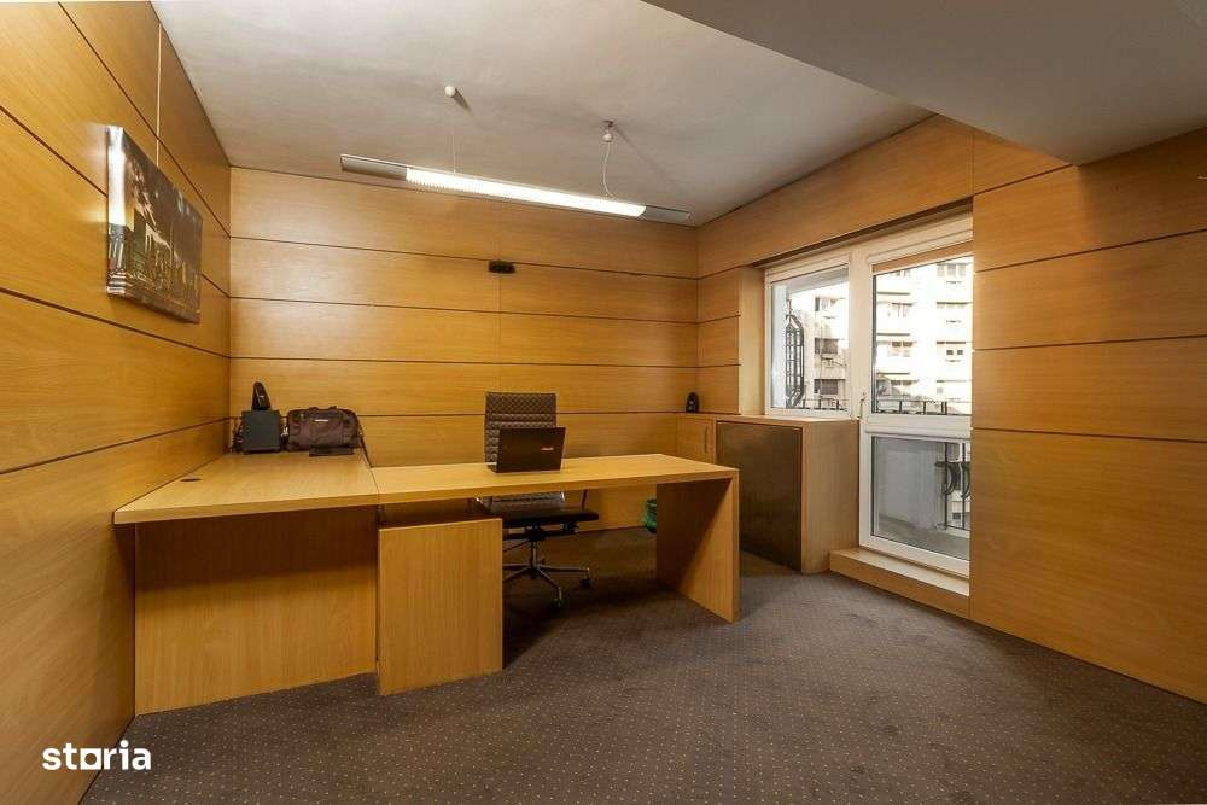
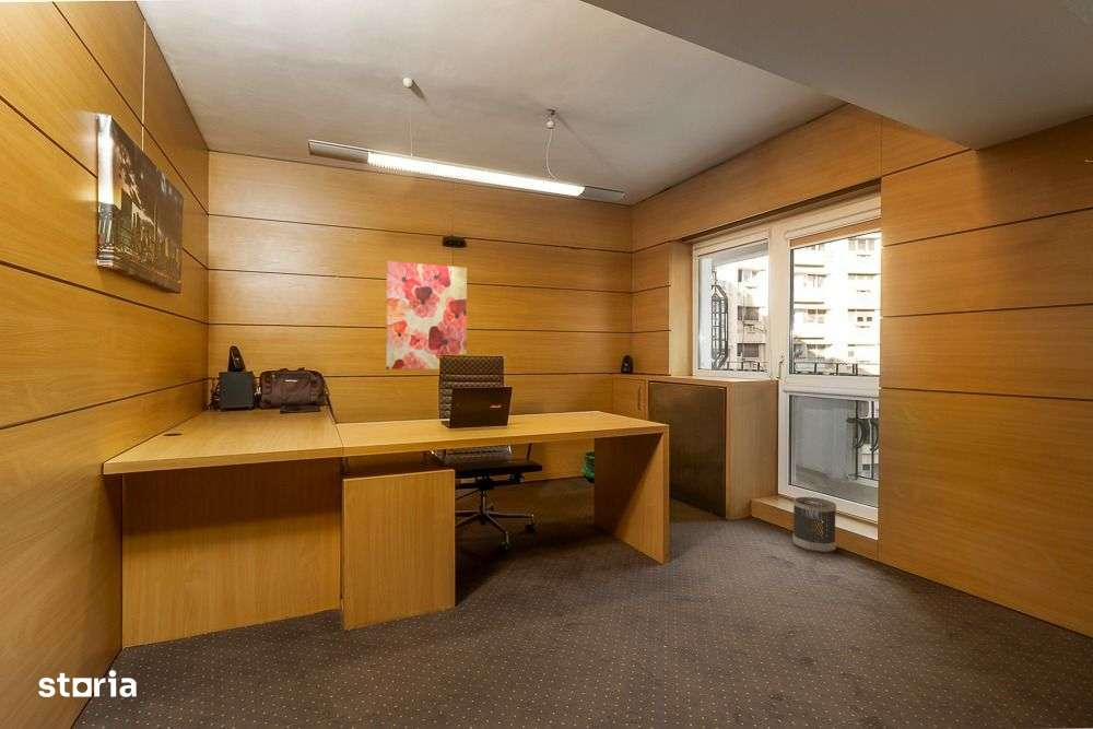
+ wastebasket [791,496,837,553]
+ wall art [385,260,468,371]
